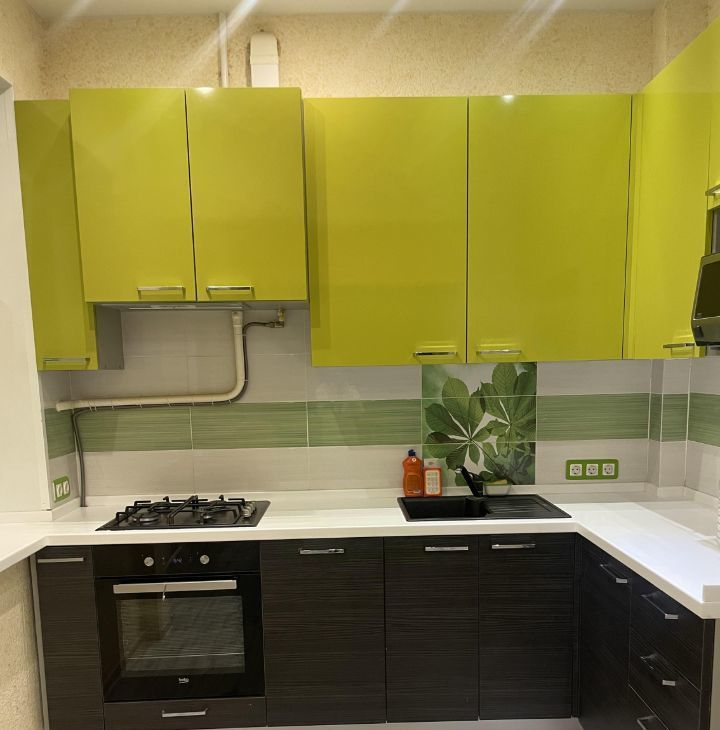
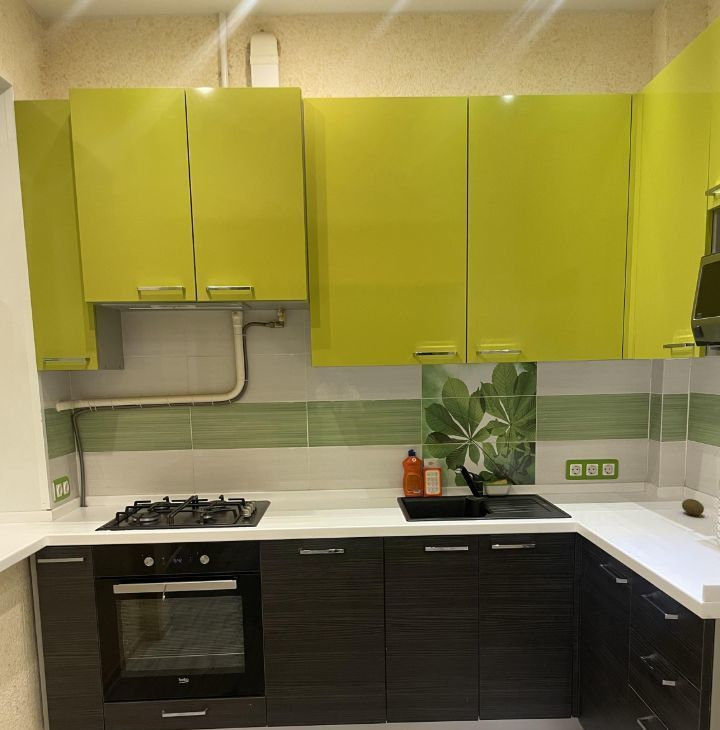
+ fruit [681,498,705,516]
